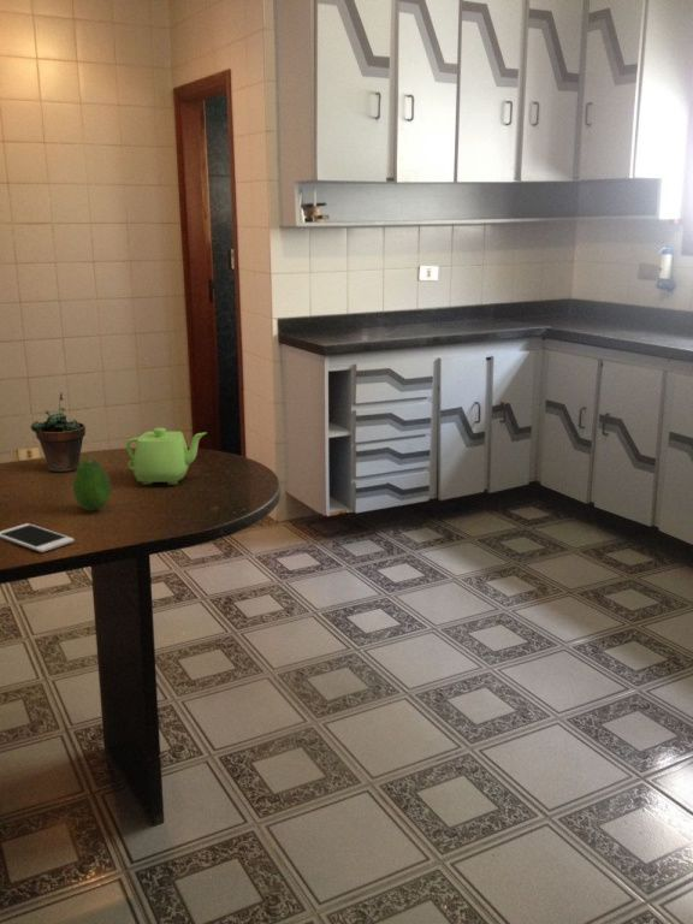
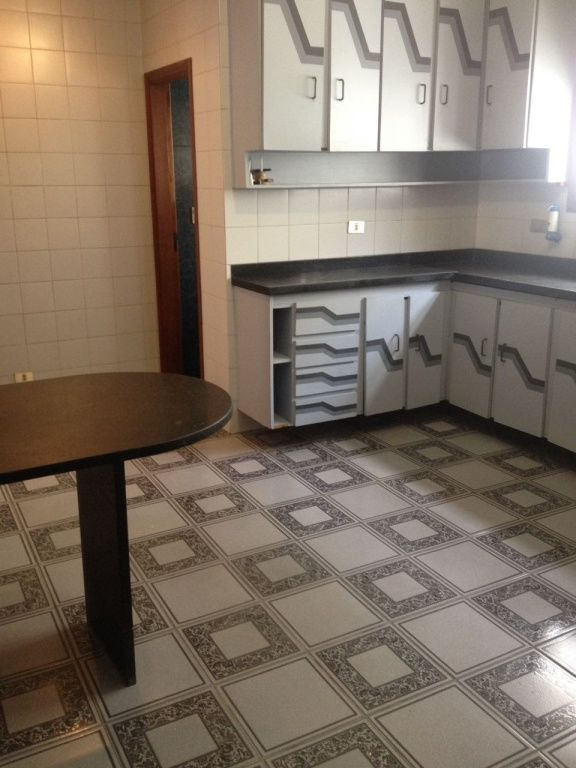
- fruit [72,456,112,511]
- cell phone [0,522,76,553]
- succulent plant [29,391,87,473]
- teapot [125,427,207,486]
